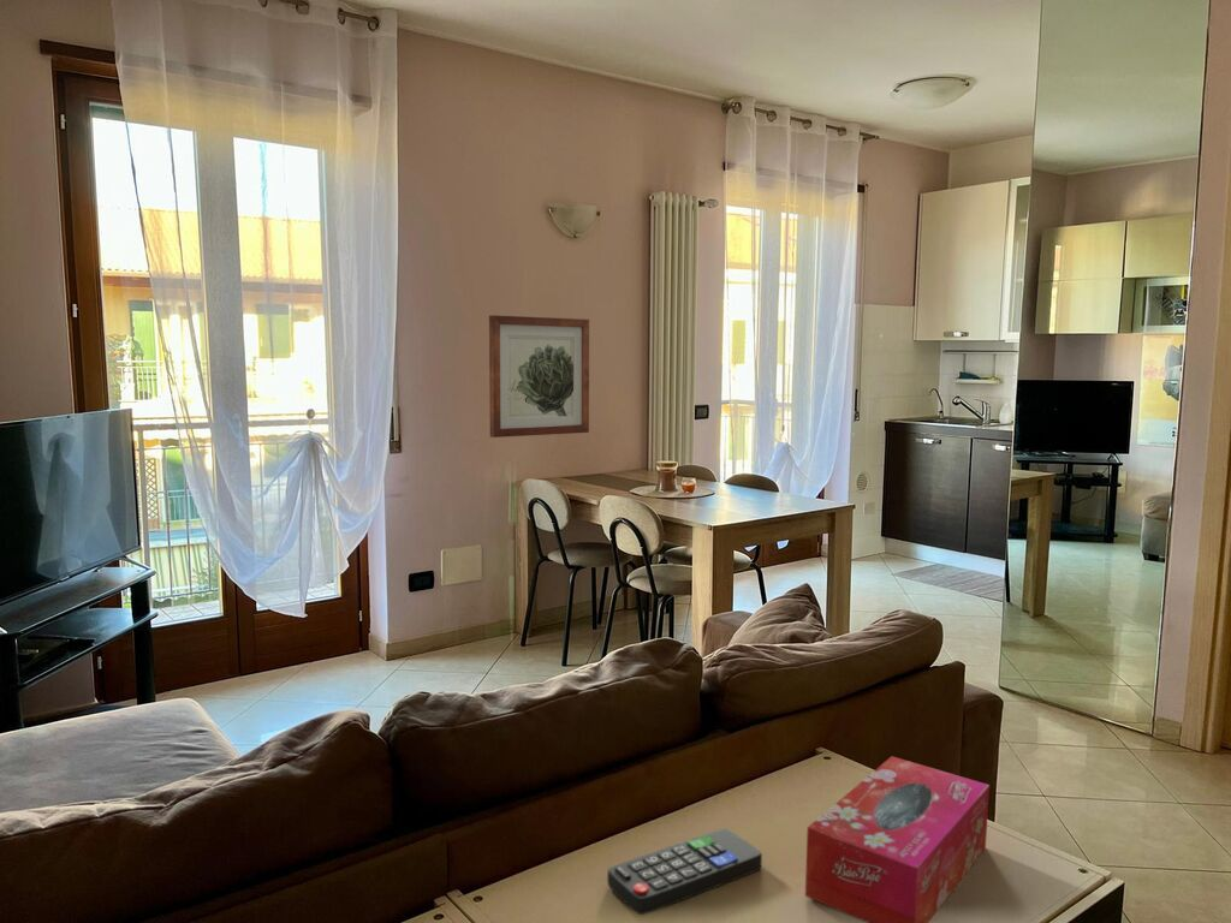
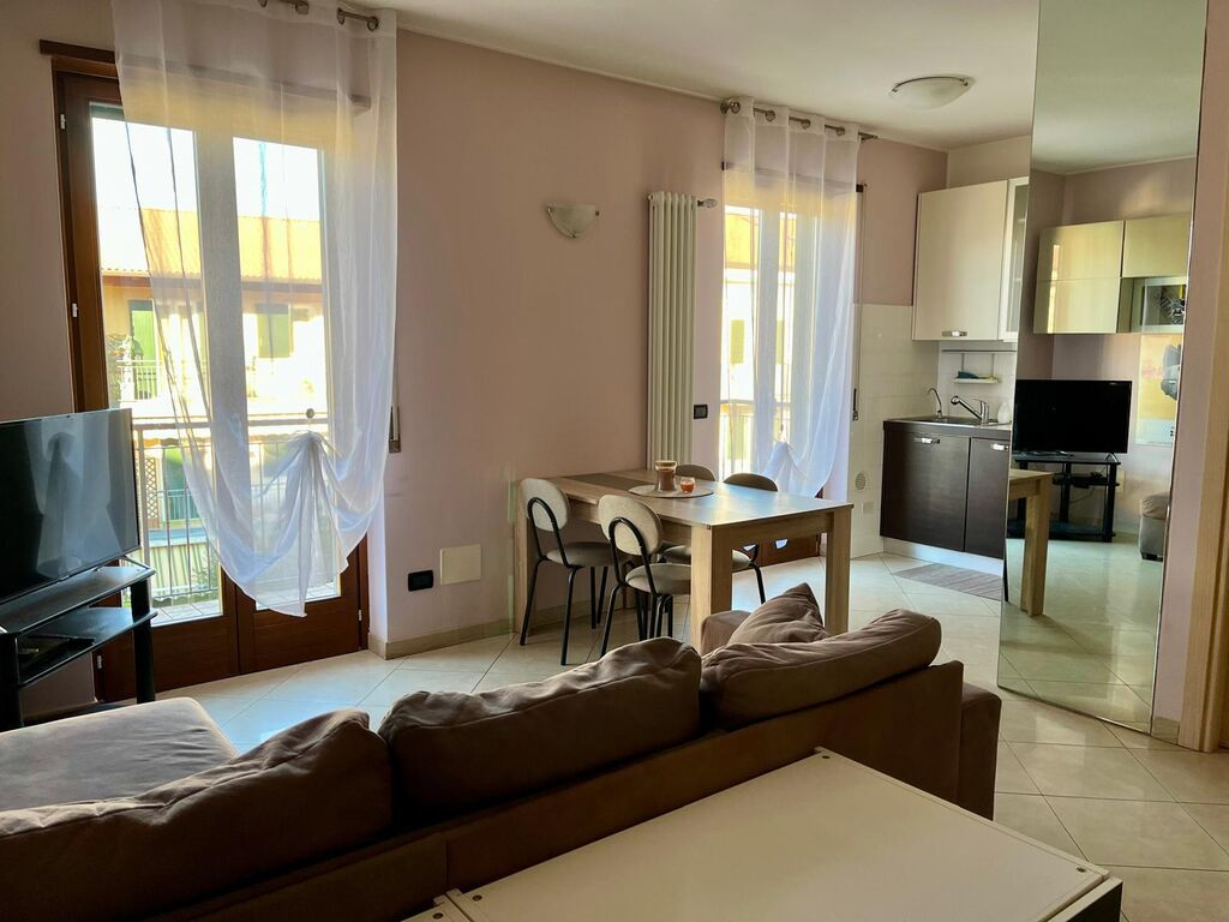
- wall art [488,314,590,439]
- tissue box [804,755,991,923]
- remote control [606,827,763,916]
